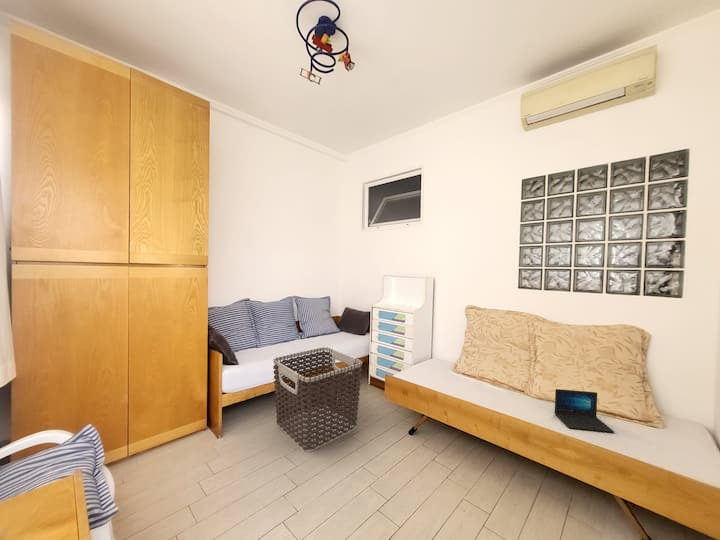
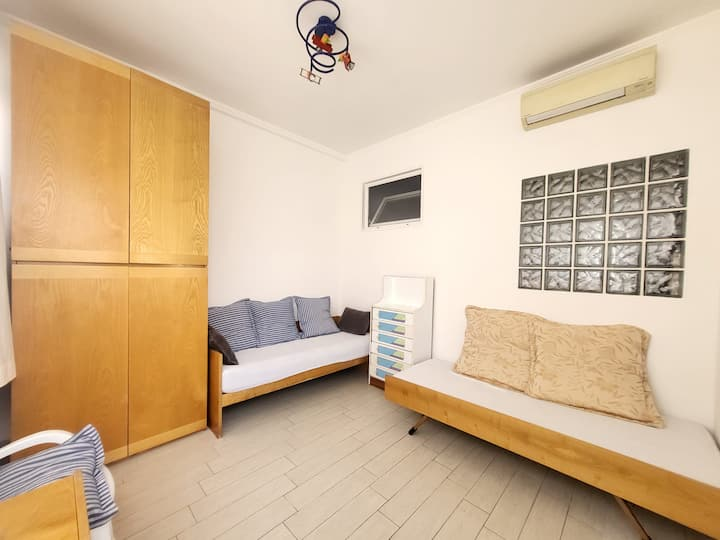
- laptop [553,388,615,433]
- clothes hamper [272,346,363,453]
